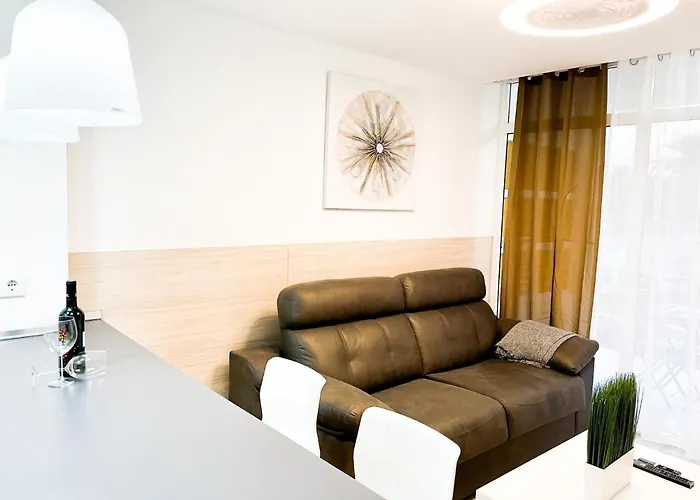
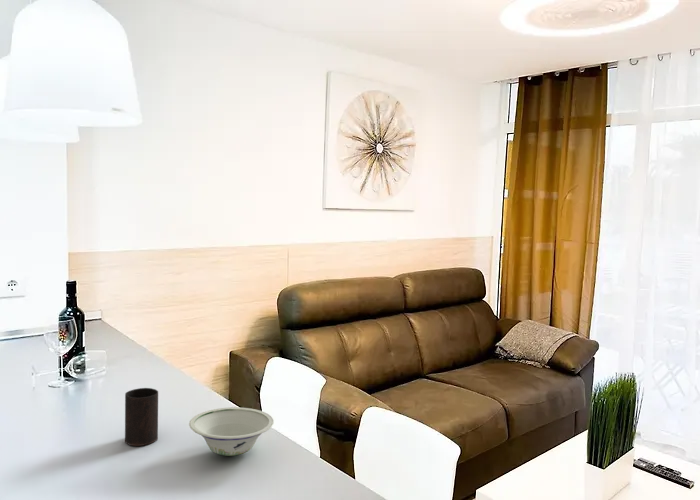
+ bowl [188,406,275,457]
+ cup [124,387,159,447]
